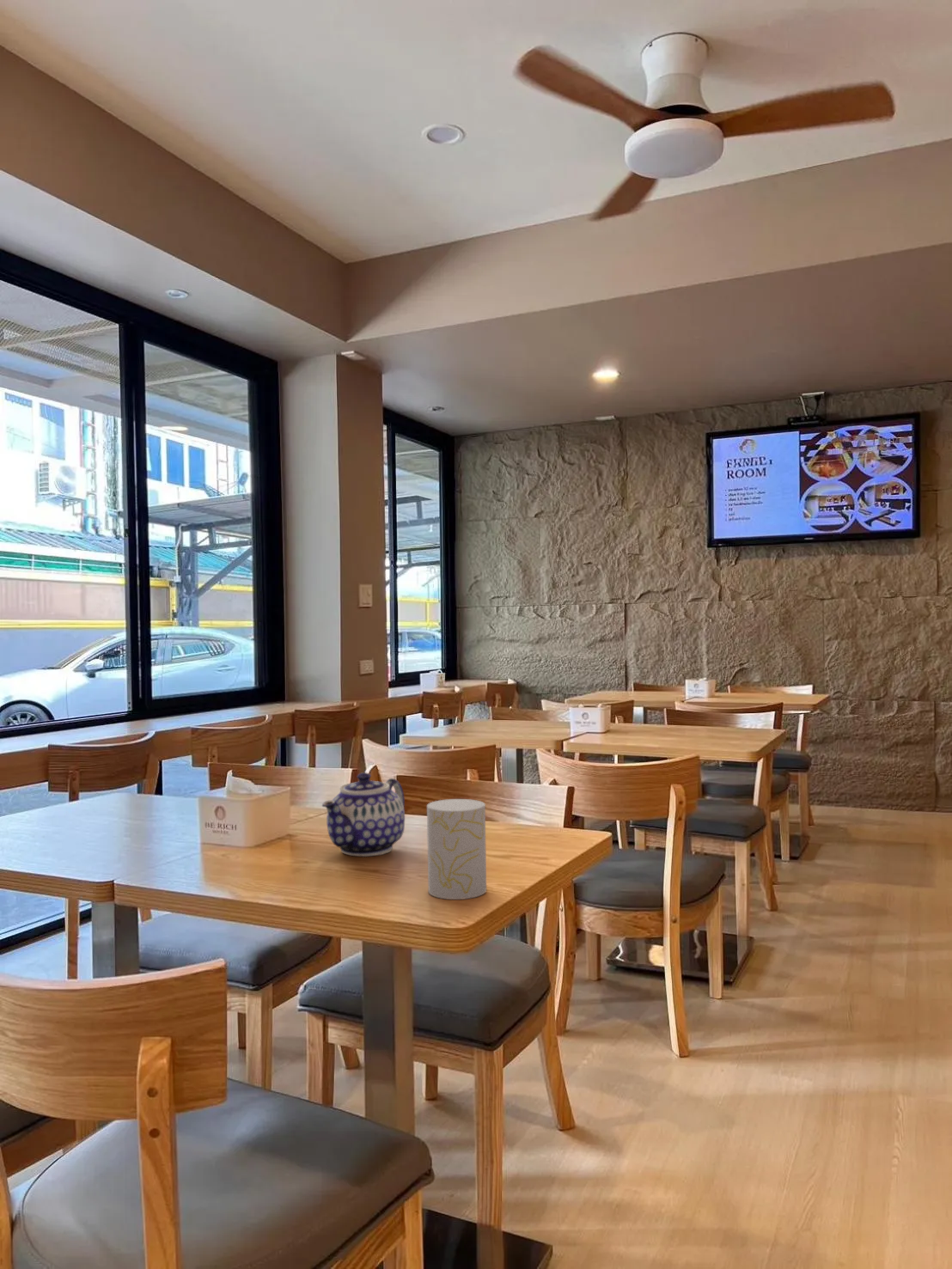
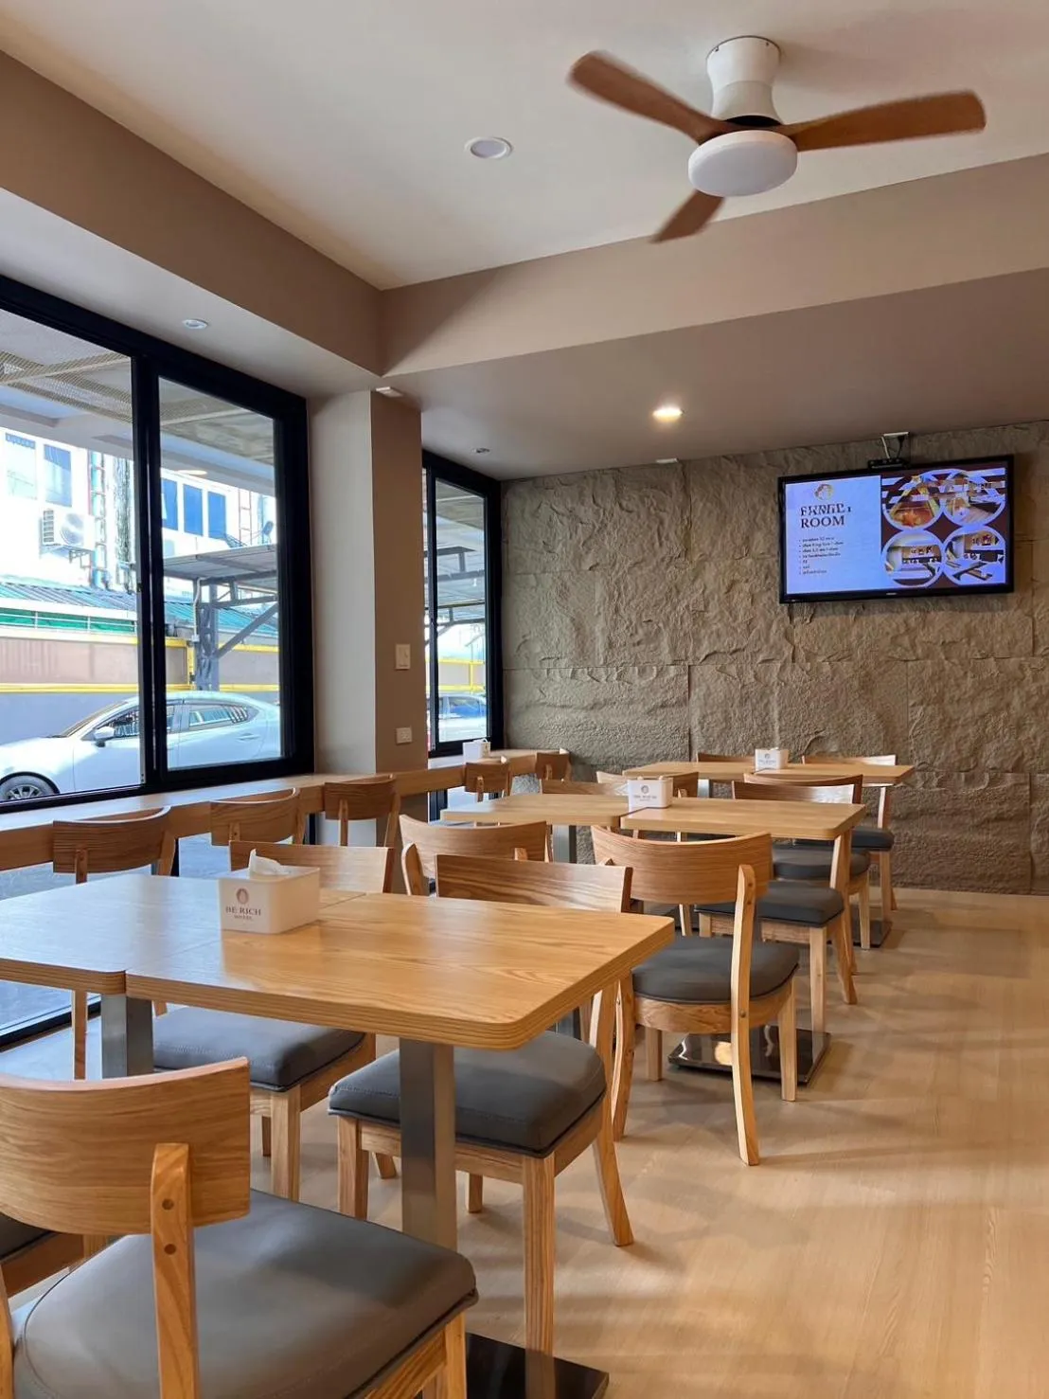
- teapot [321,772,406,857]
- cup [426,798,487,900]
